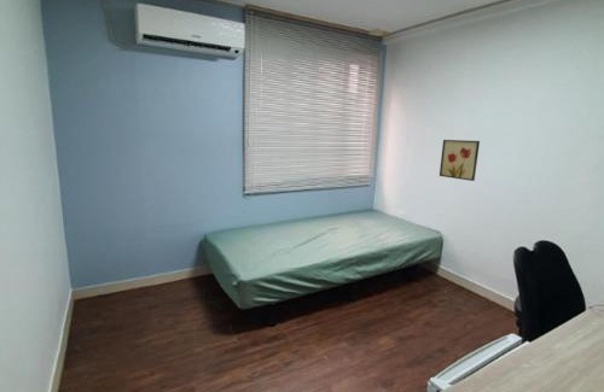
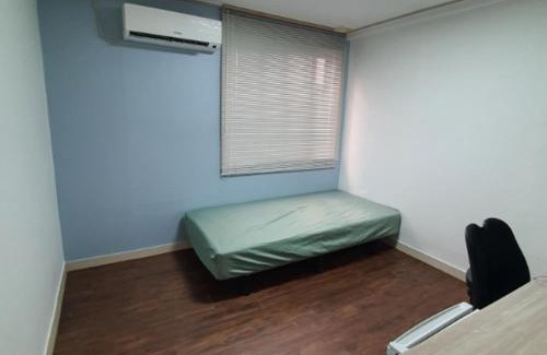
- wall art [439,139,481,182]
